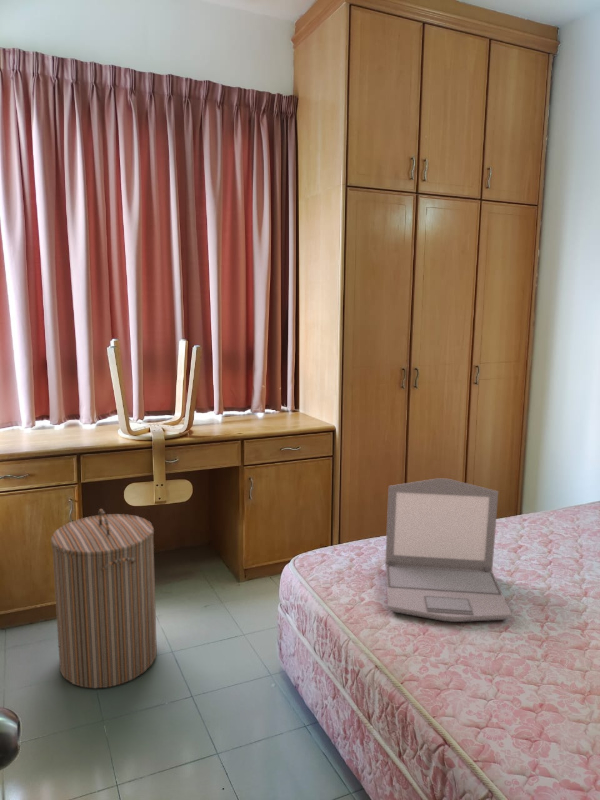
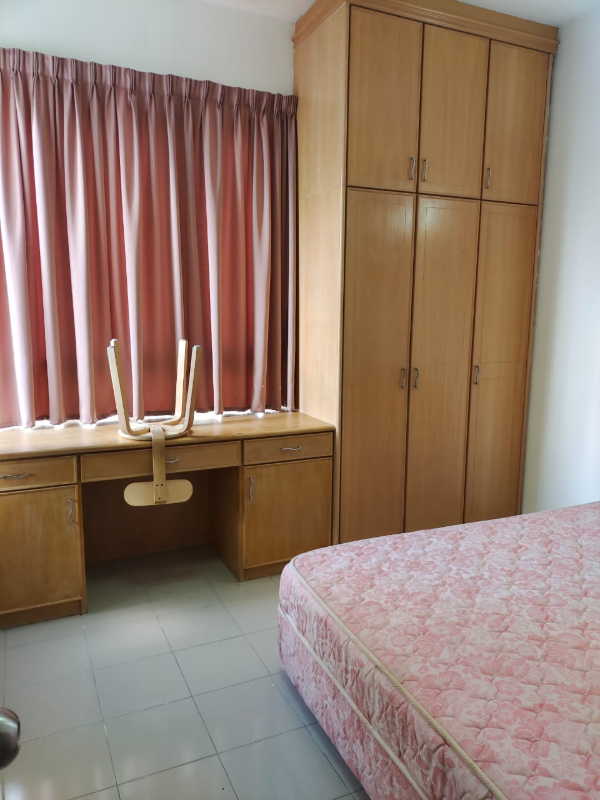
- laptop [384,477,513,623]
- laundry hamper [50,508,158,689]
